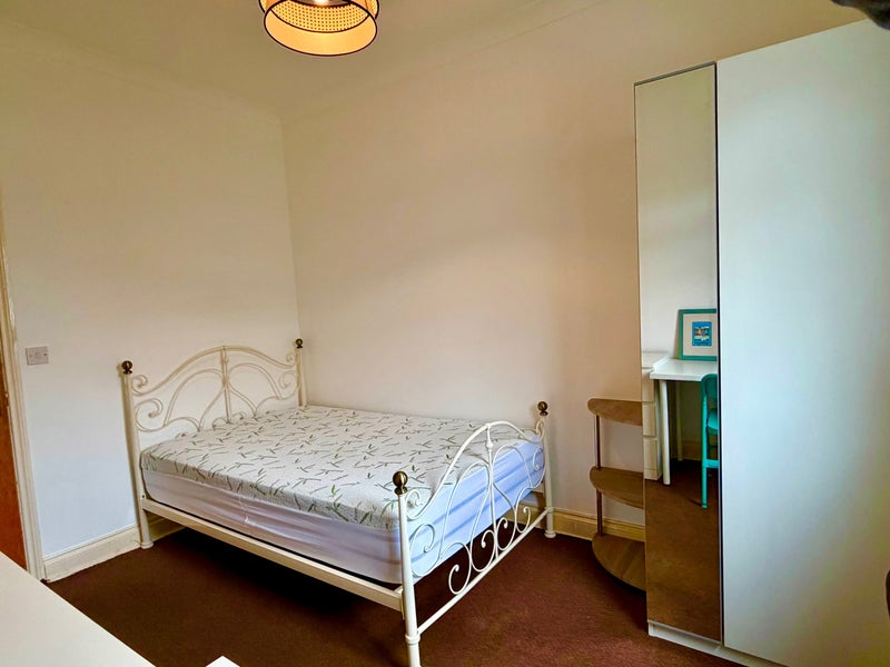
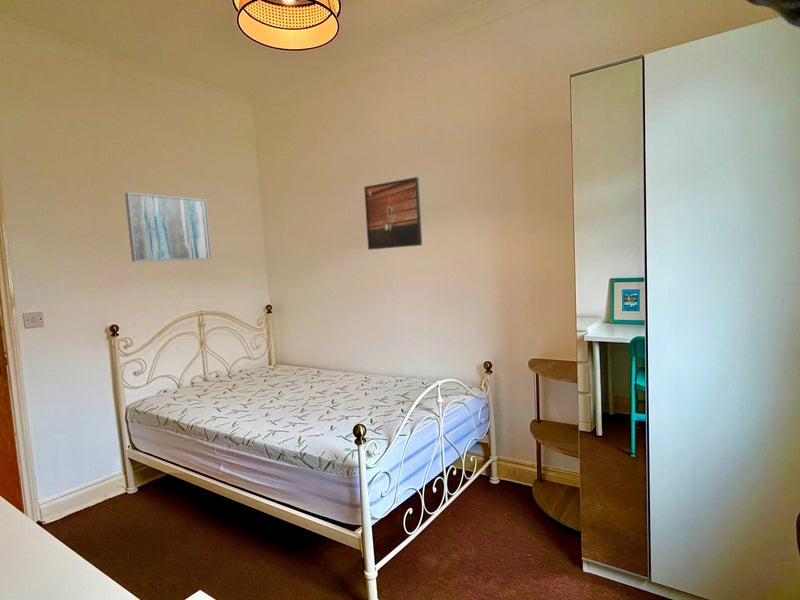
+ wall art [124,192,213,263]
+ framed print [363,176,423,251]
